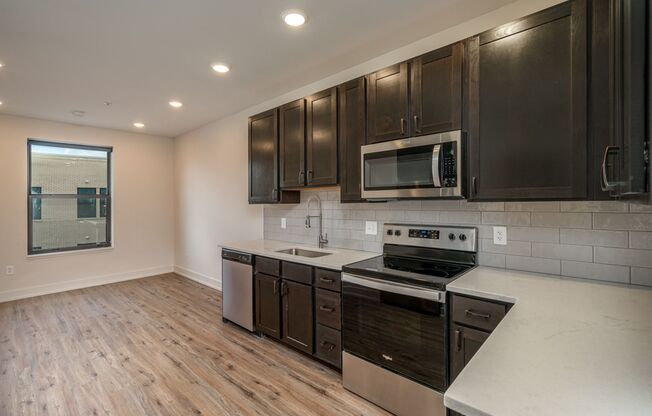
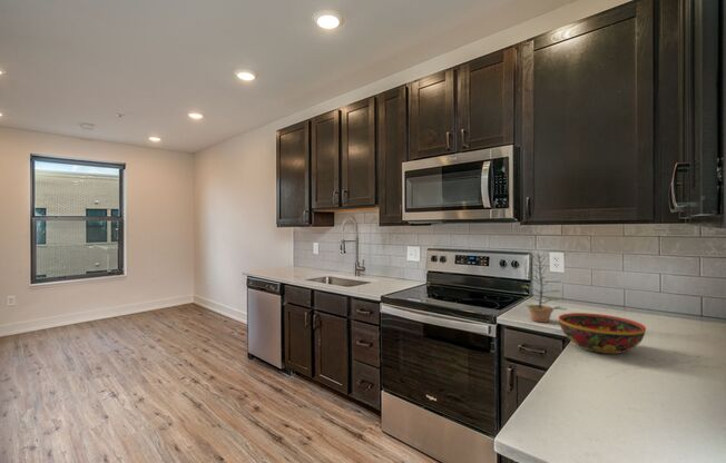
+ bowl [558,312,647,355]
+ plant [521,249,569,324]
